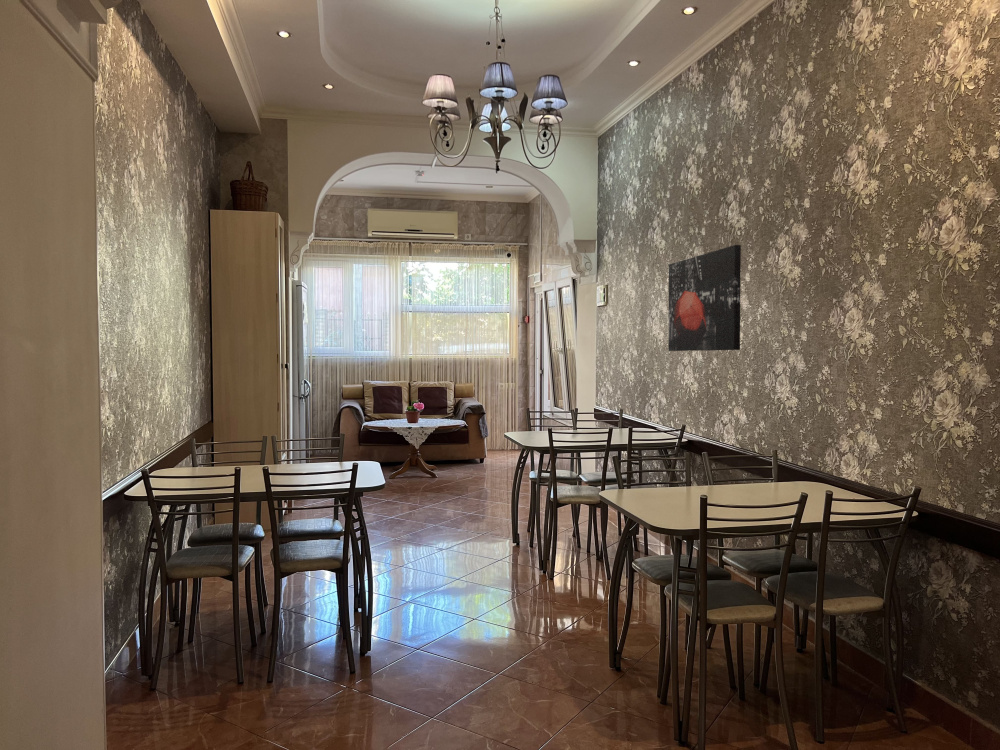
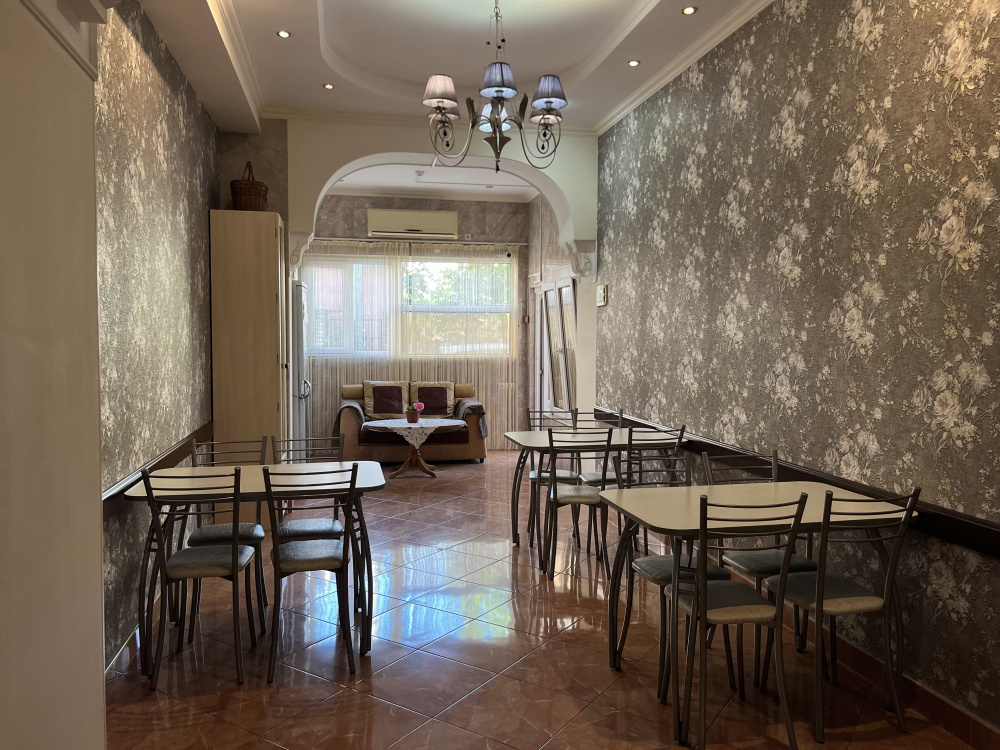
- wall art [667,244,742,352]
